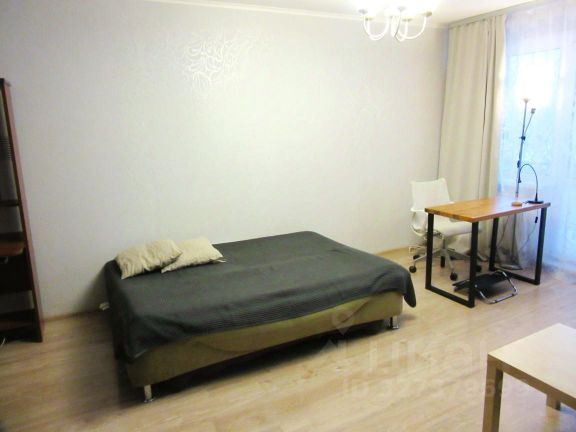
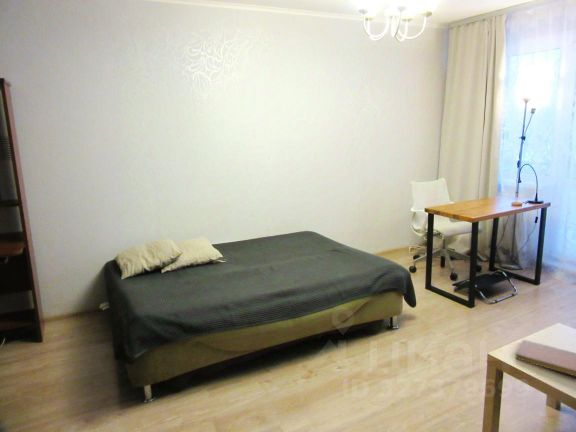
+ notebook [514,339,576,378]
